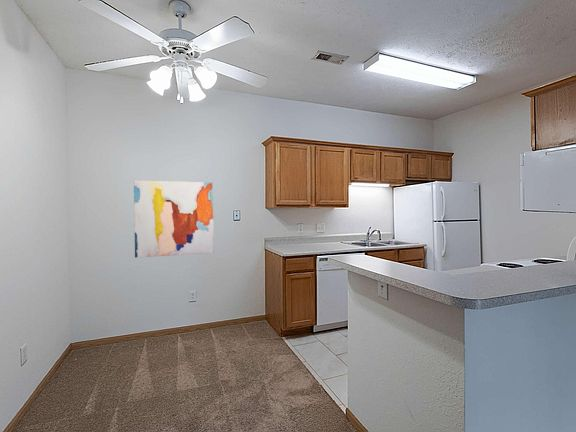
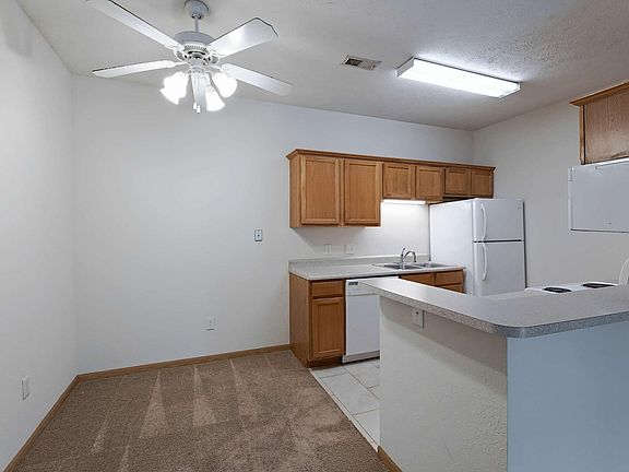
- wall art [133,179,215,259]
